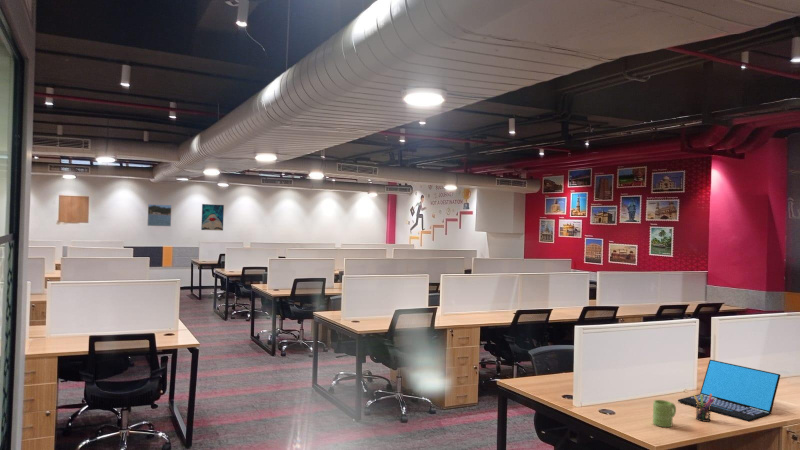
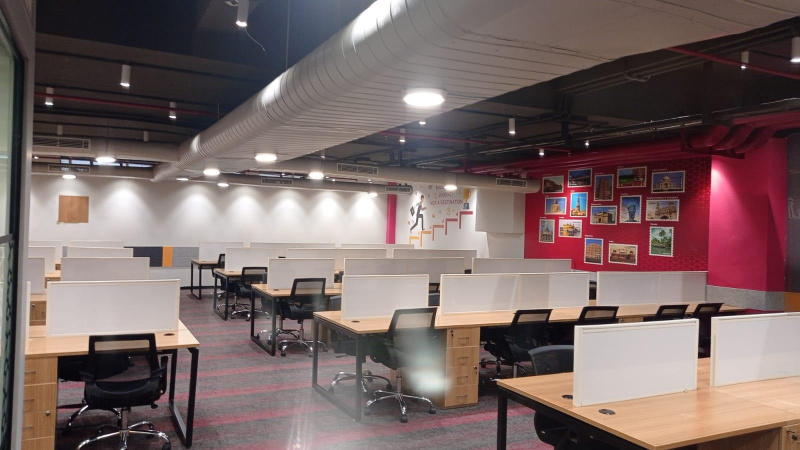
- mug [652,399,677,428]
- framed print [146,203,172,227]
- wall art [200,203,225,232]
- laptop [677,359,781,422]
- pen holder [693,394,715,423]
